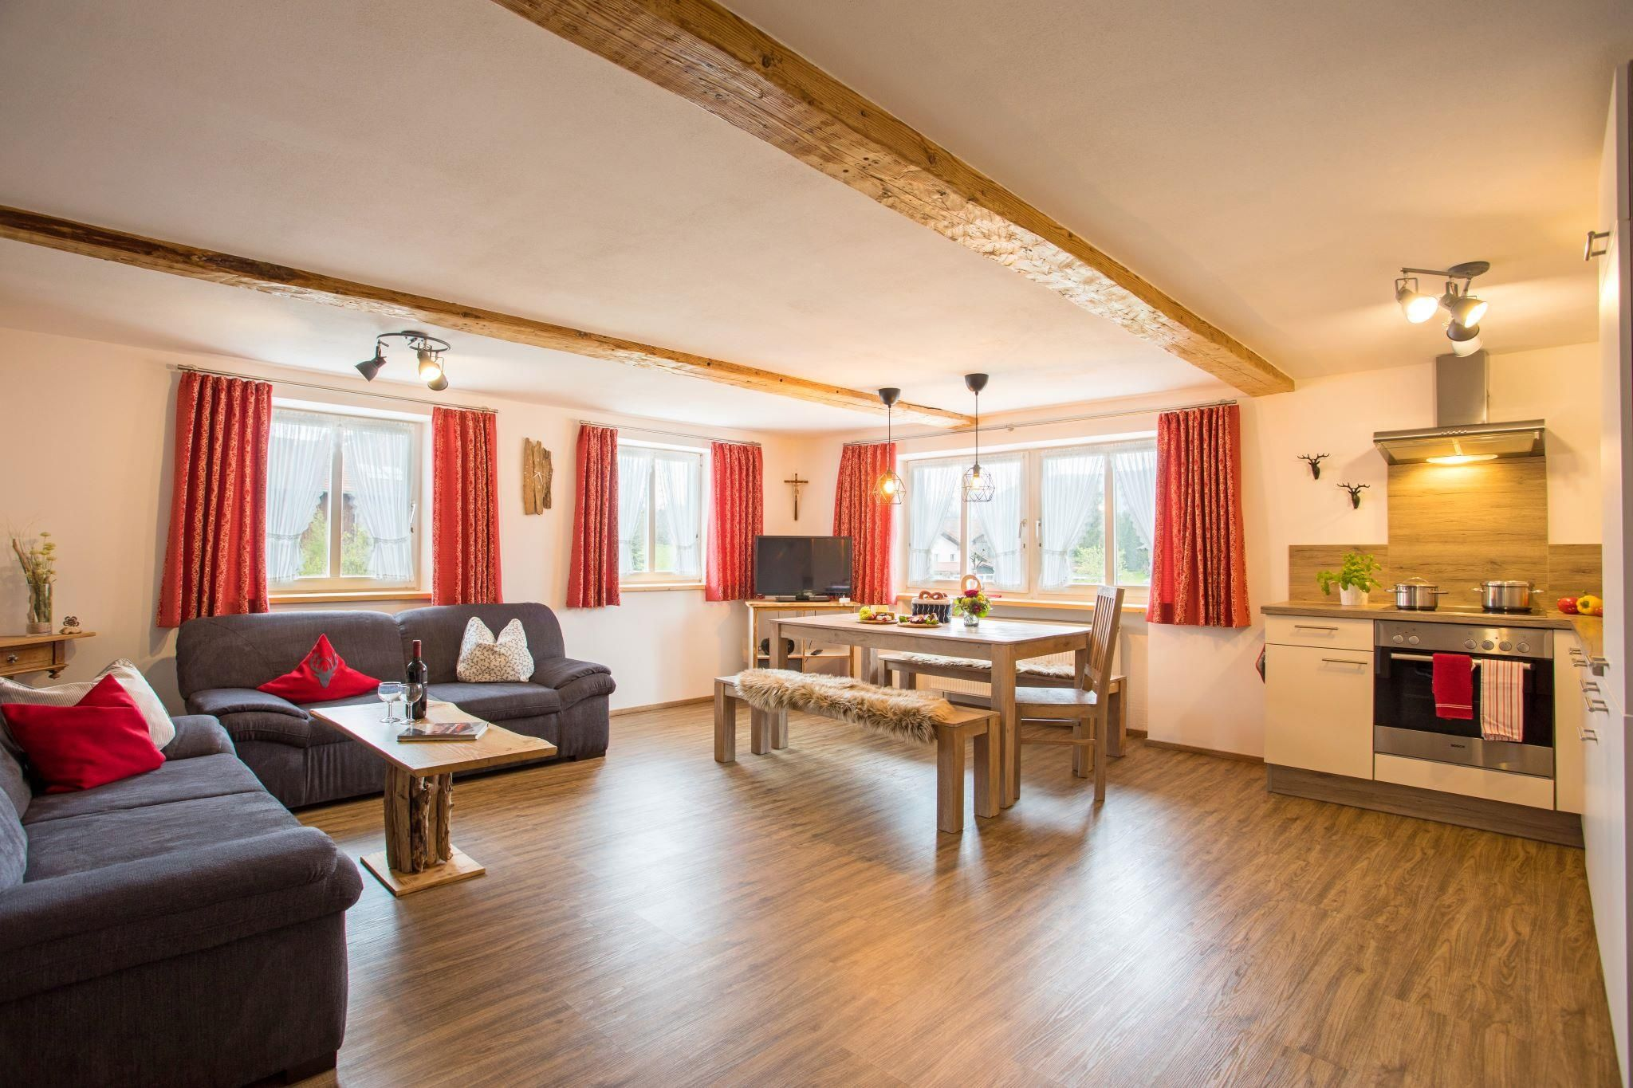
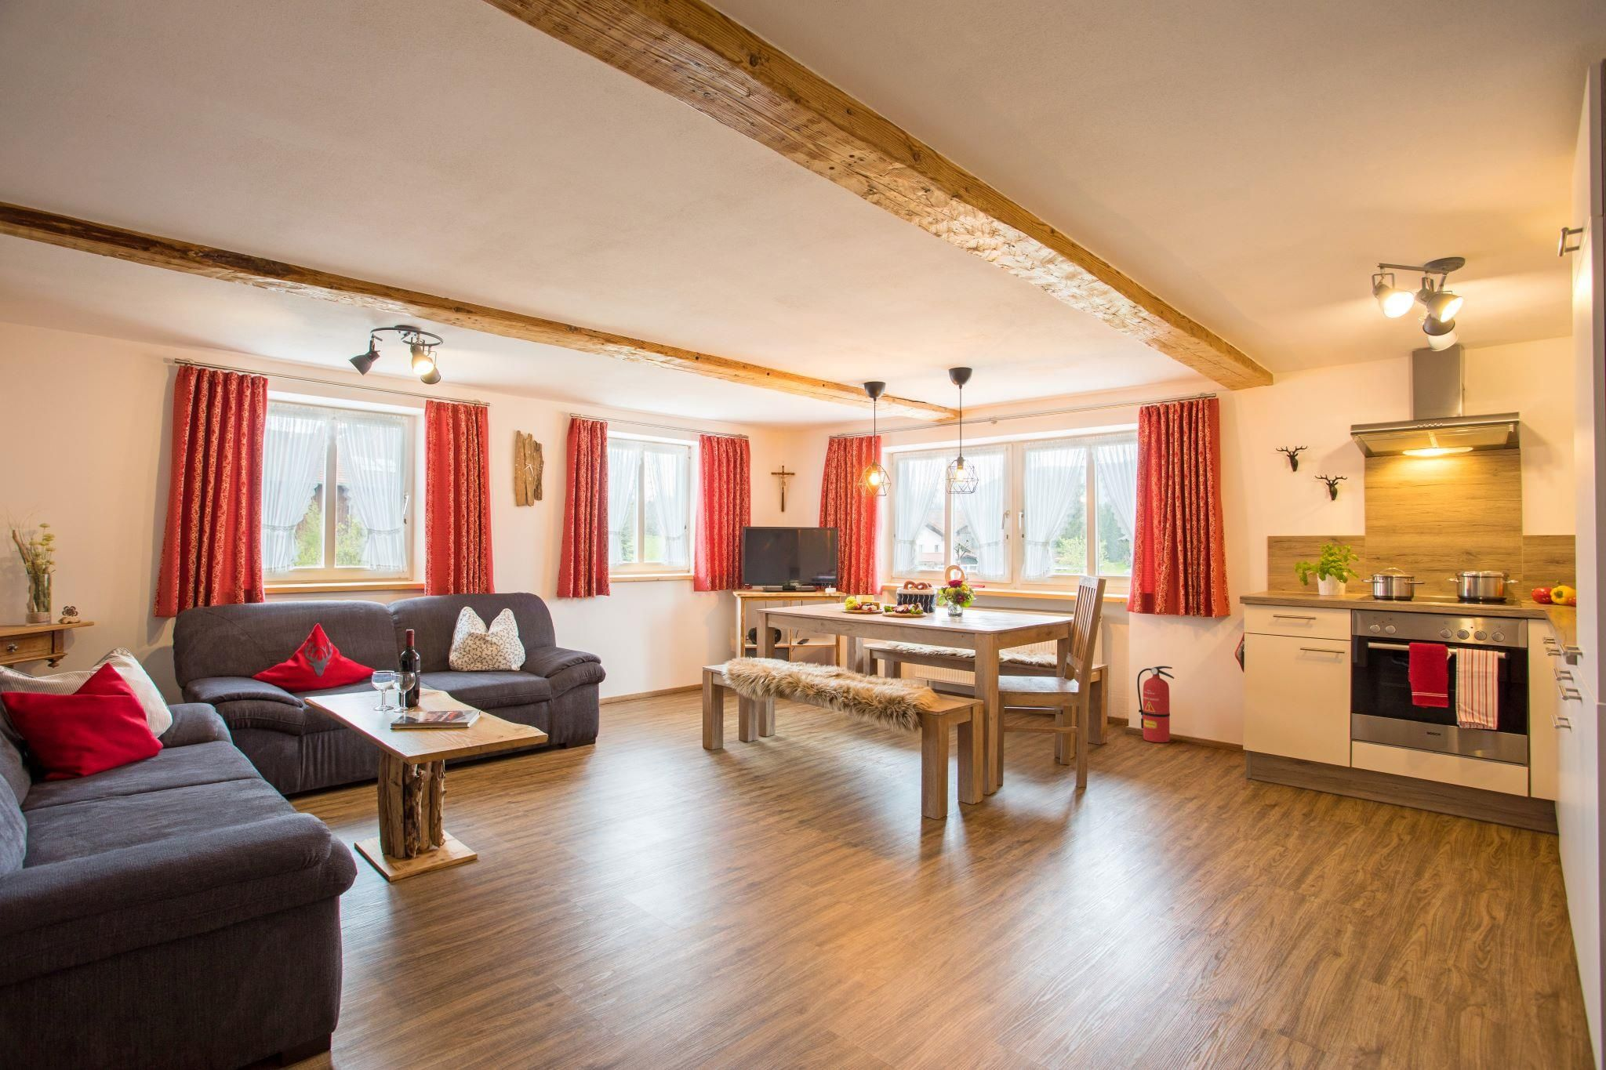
+ fire extinguisher [1137,665,1175,743]
